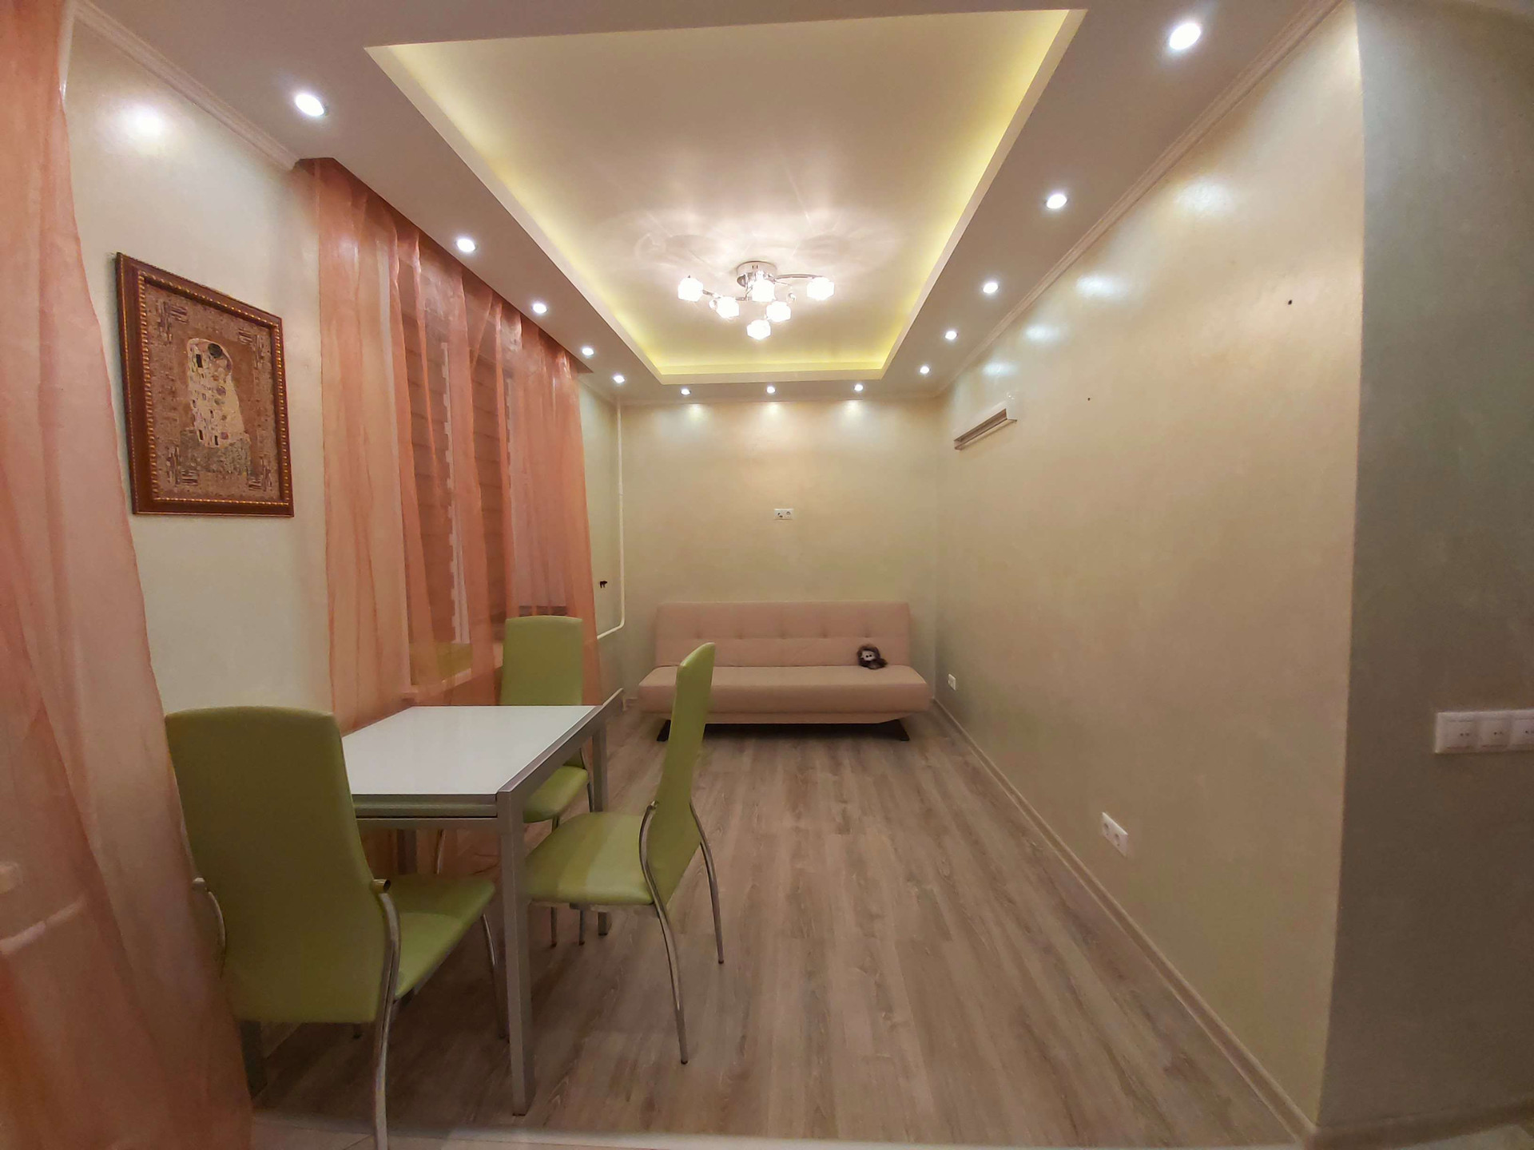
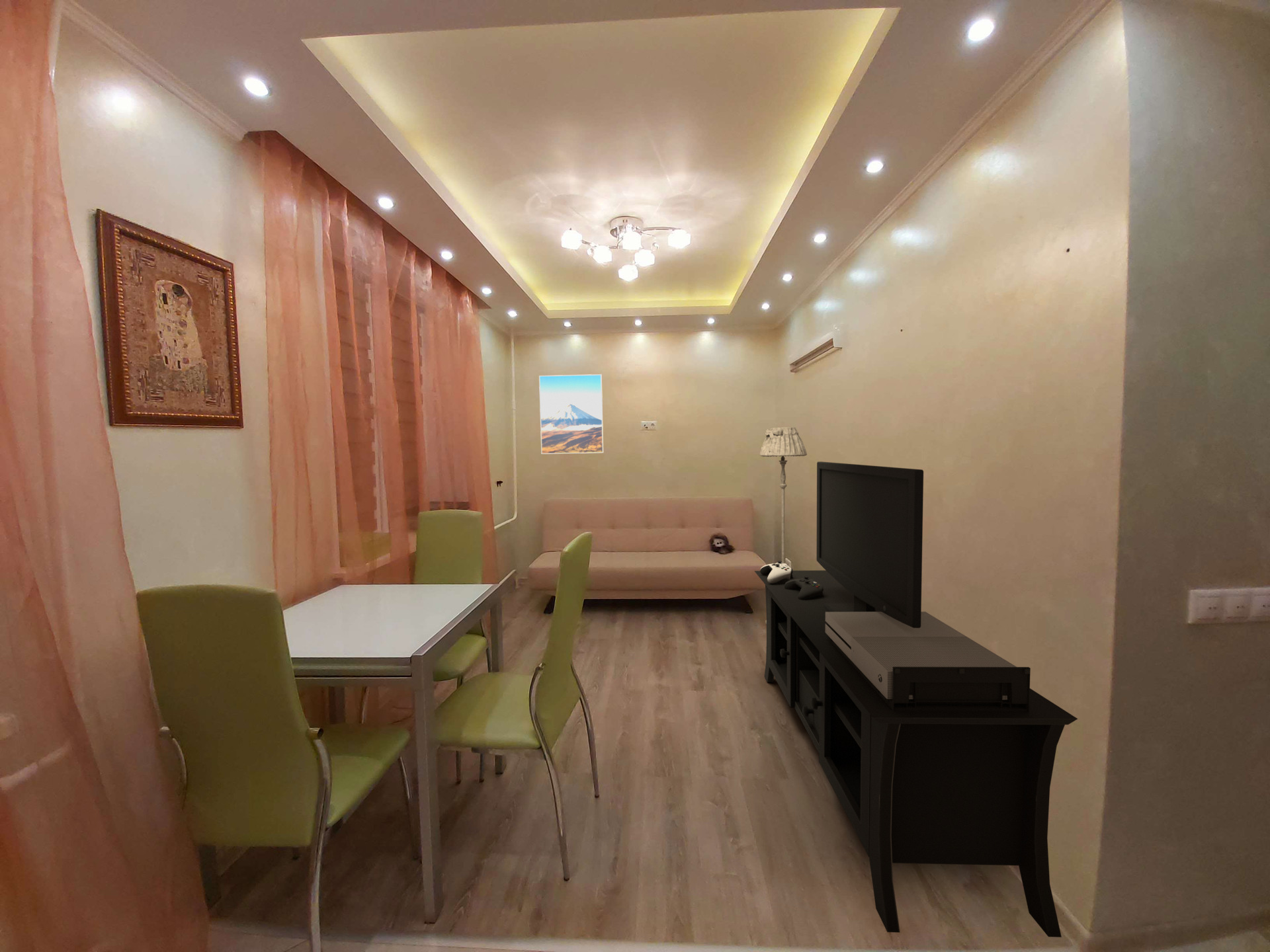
+ media console [753,461,1078,938]
+ floor lamp [759,426,808,625]
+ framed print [538,374,604,455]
